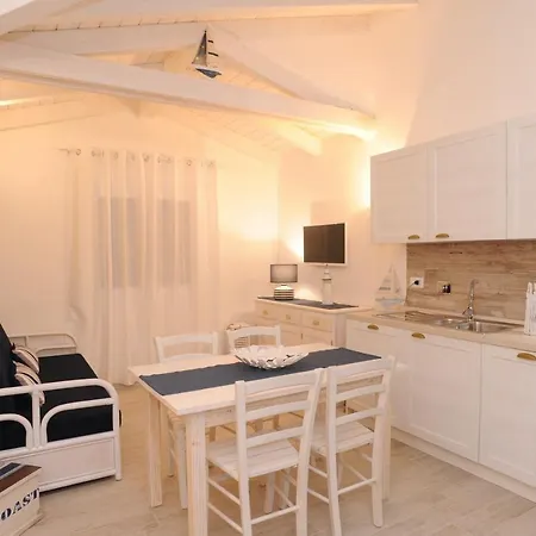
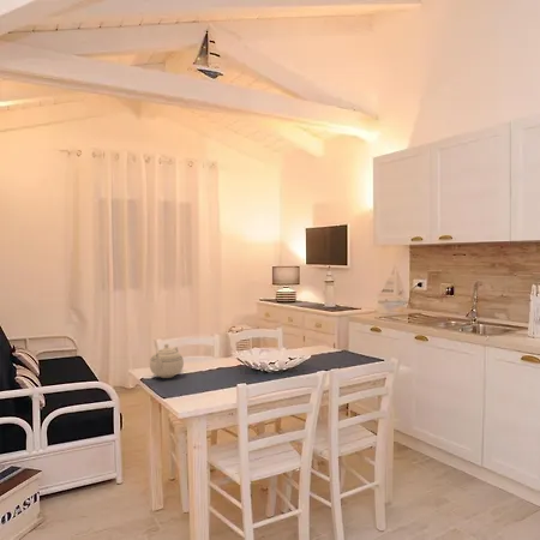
+ teapot [149,343,185,379]
